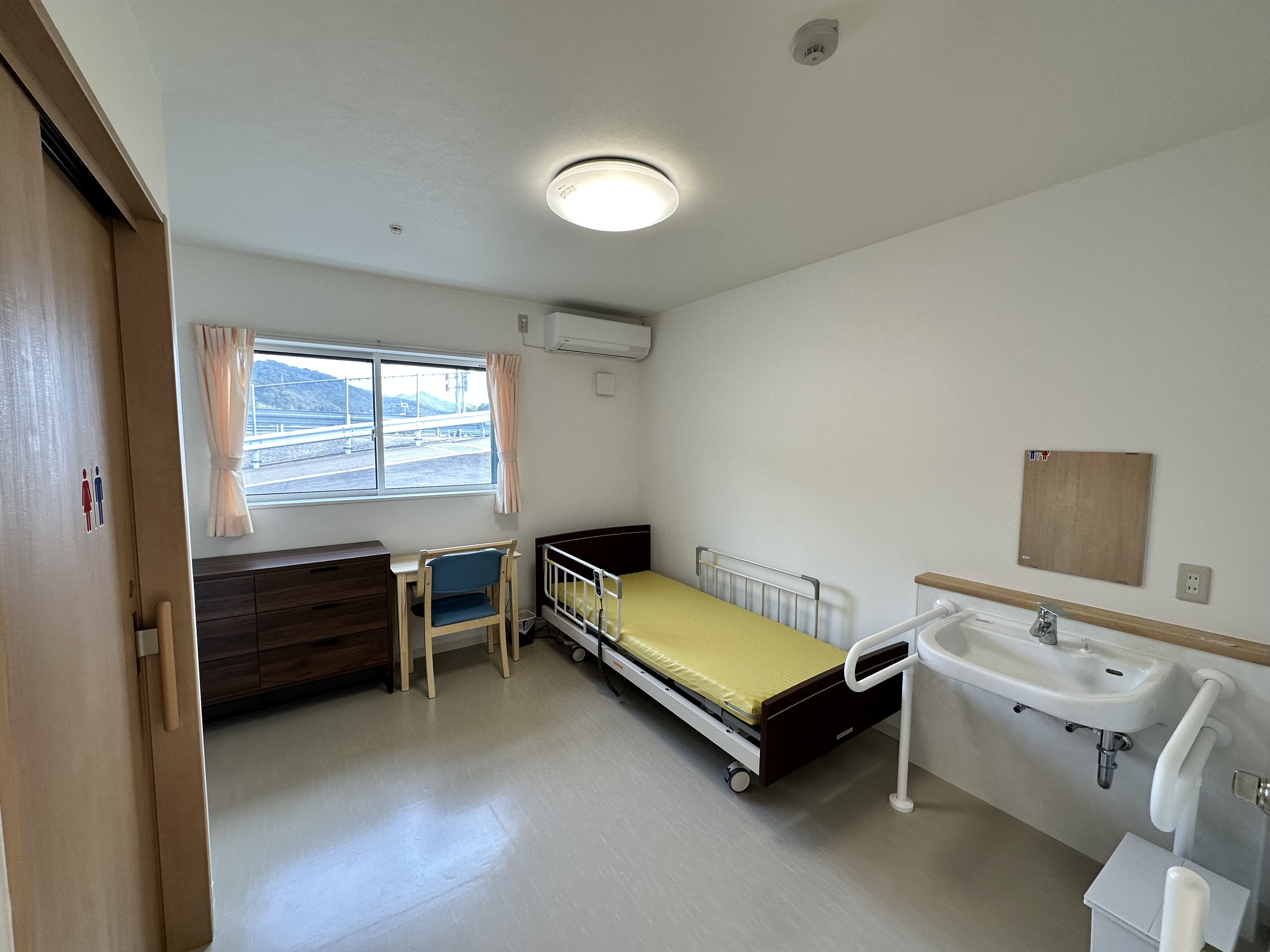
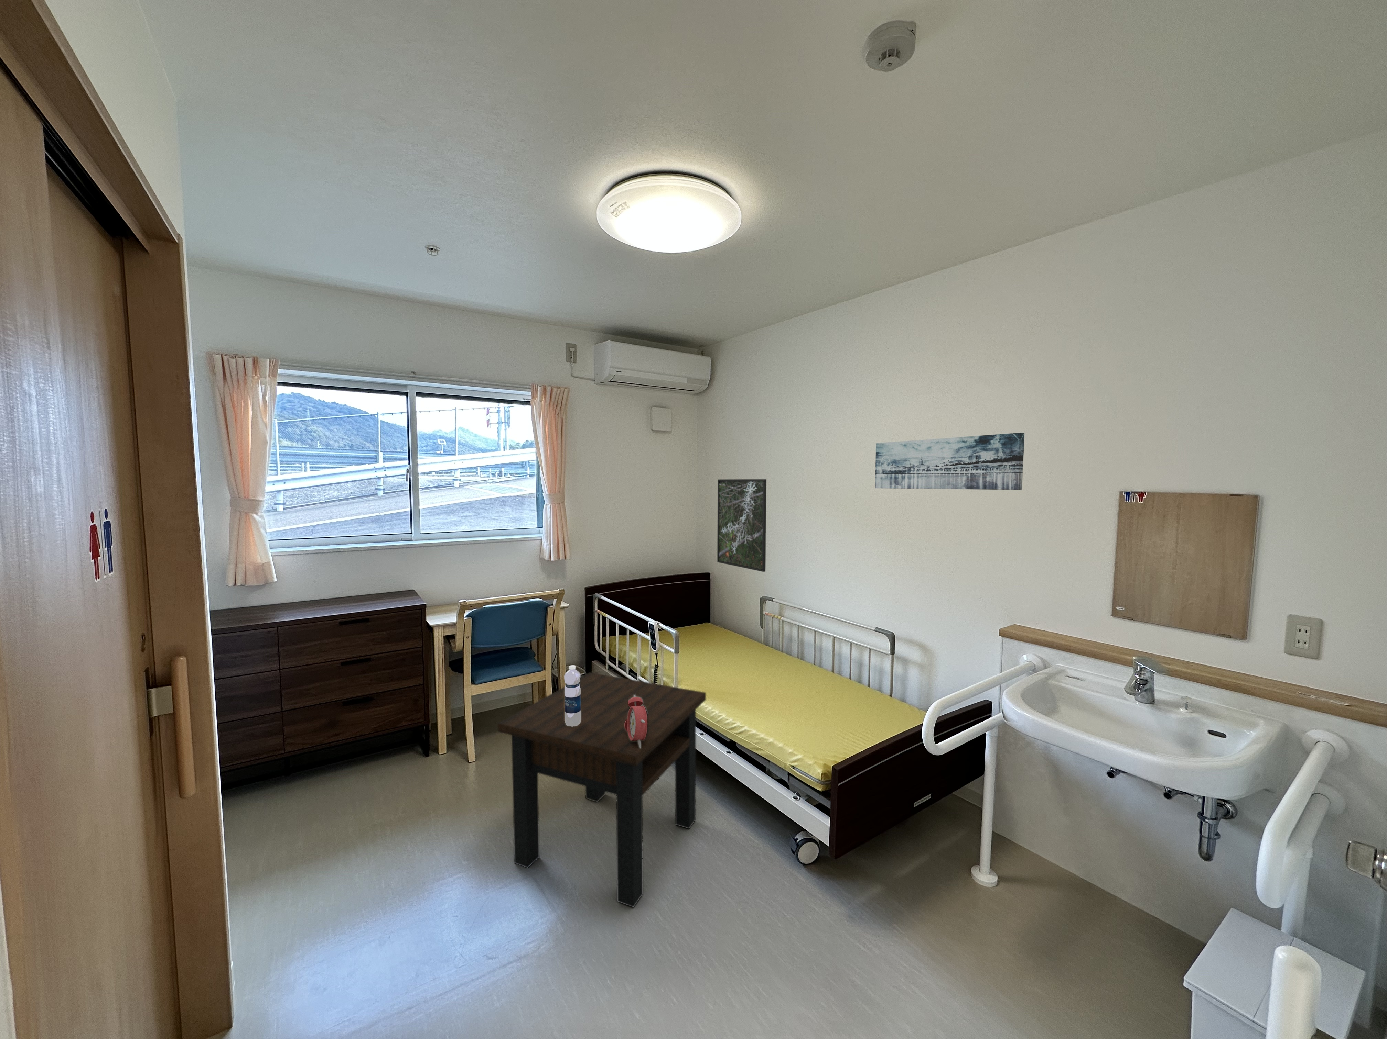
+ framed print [716,479,767,572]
+ water bottle [564,665,581,727]
+ wall art [875,432,1024,490]
+ side table [498,672,707,908]
+ alarm clock [625,695,648,749]
